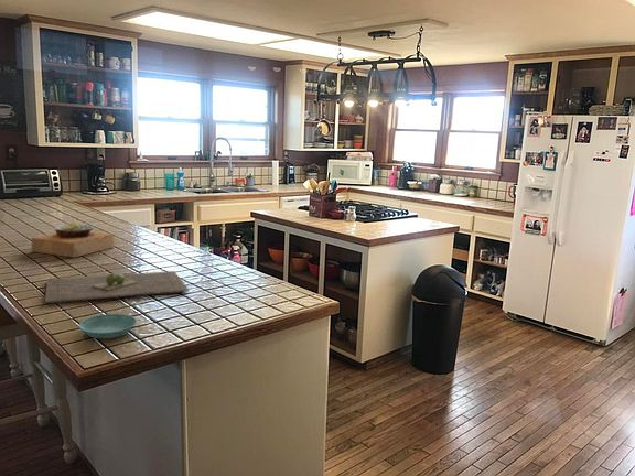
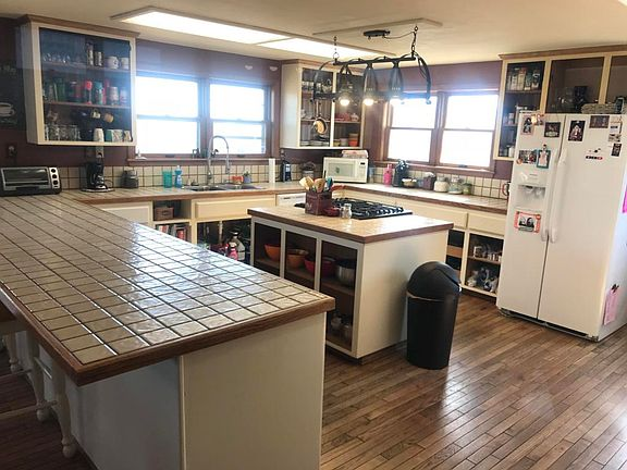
- cutting board [44,270,190,304]
- bowl [30,221,116,259]
- saucer [78,313,138,339]
